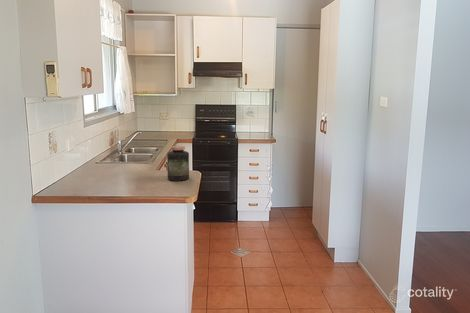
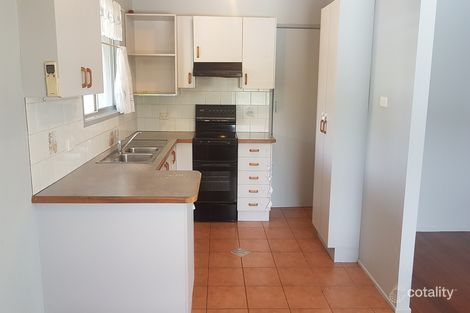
- jar [166,145,190,182]
